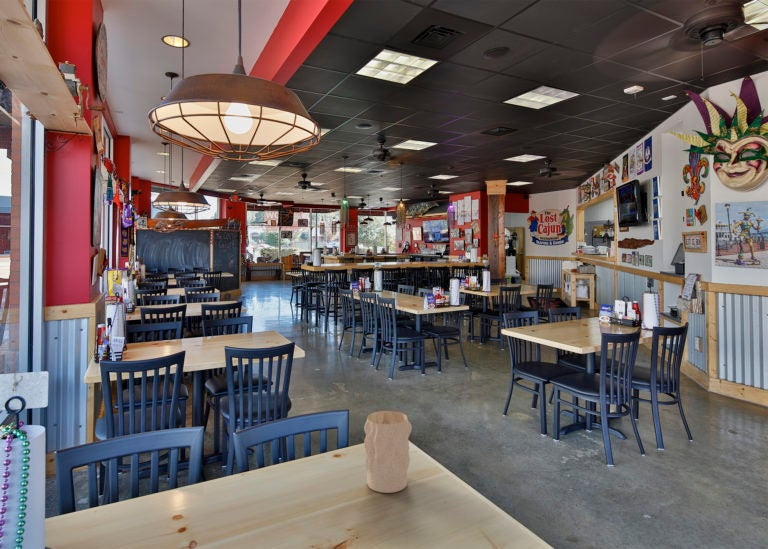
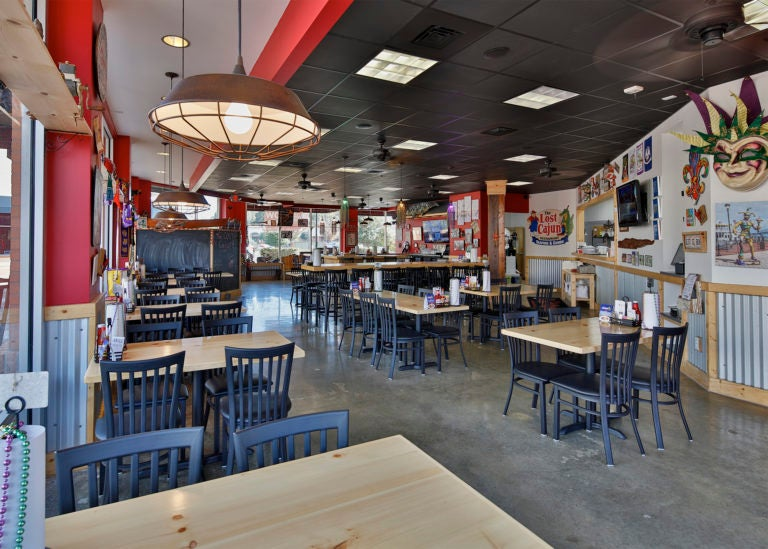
- vase [363,410,413,494]
